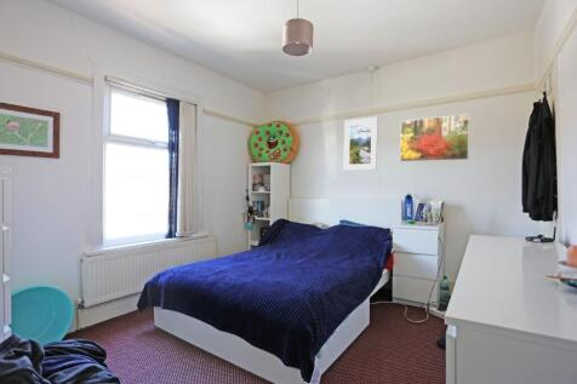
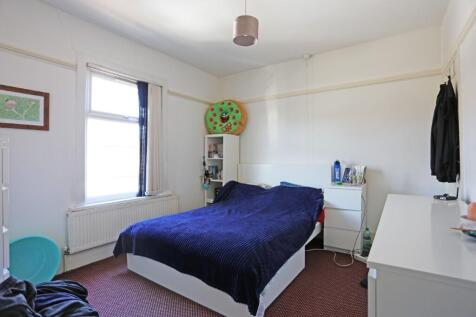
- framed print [399,113,472,164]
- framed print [343,116,379,172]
